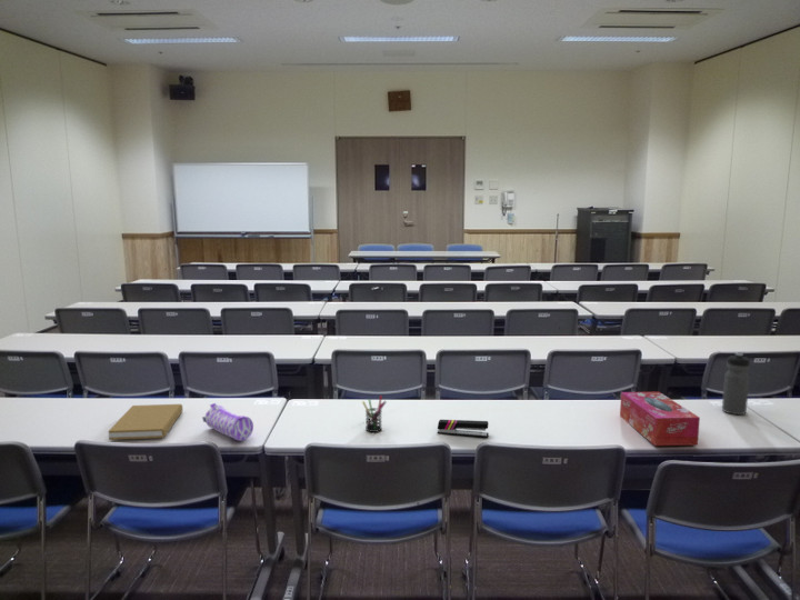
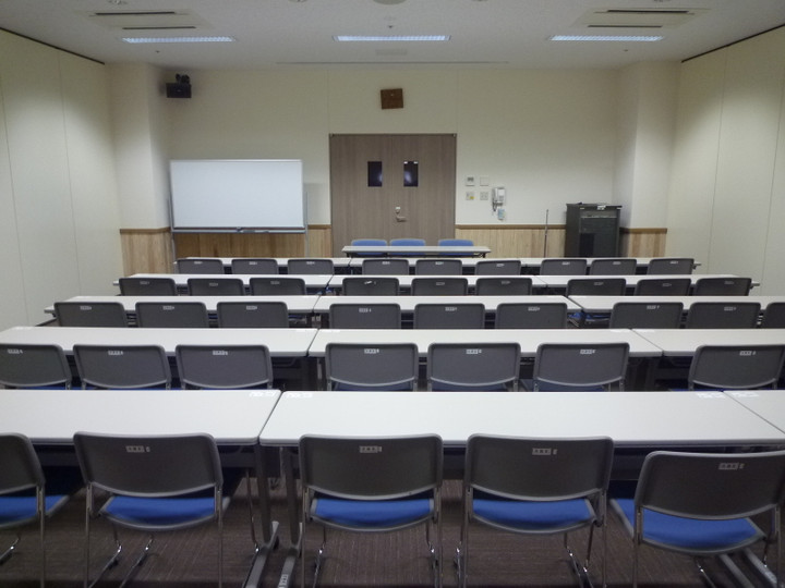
- tissue box [619,391,701,447]
- pencil case [201,402,254,441]
- pen holder [361,394,387,433]
- book [108,403,183,441]
- stapler [437,419,490,439]
- water bottle [721,352,751,416]
